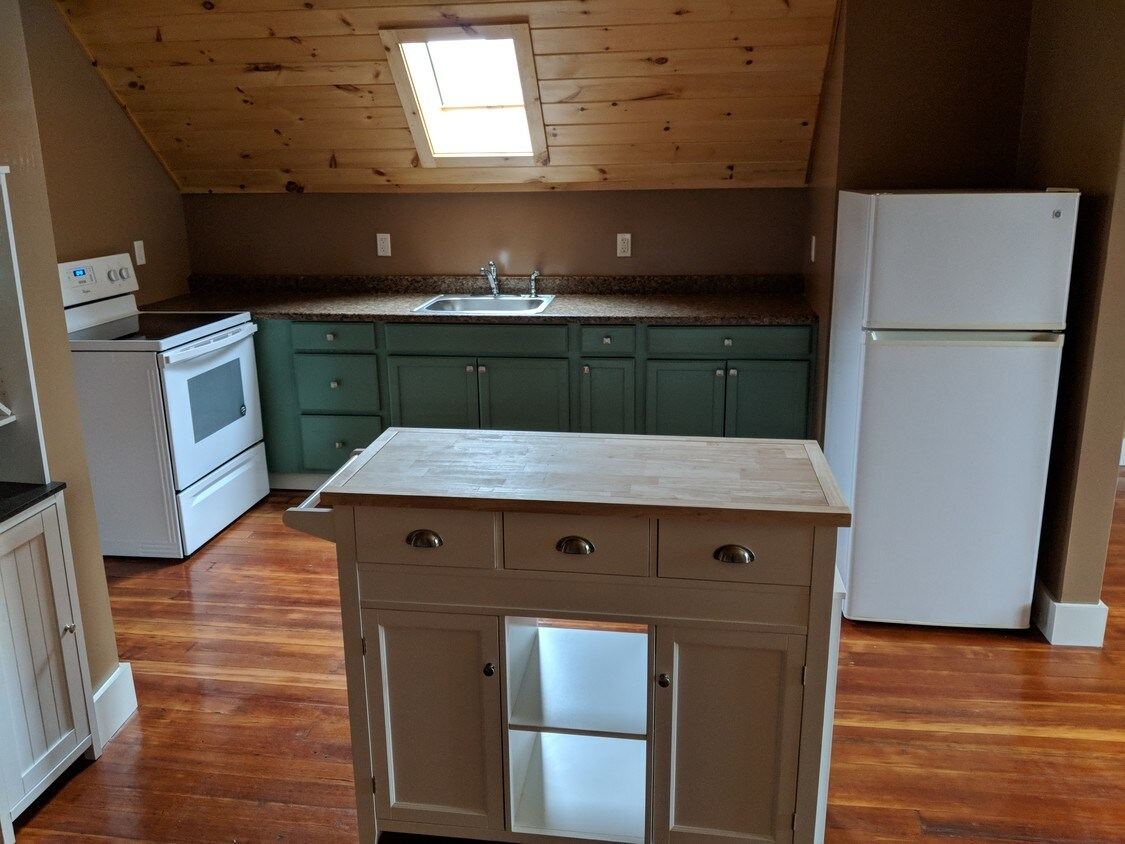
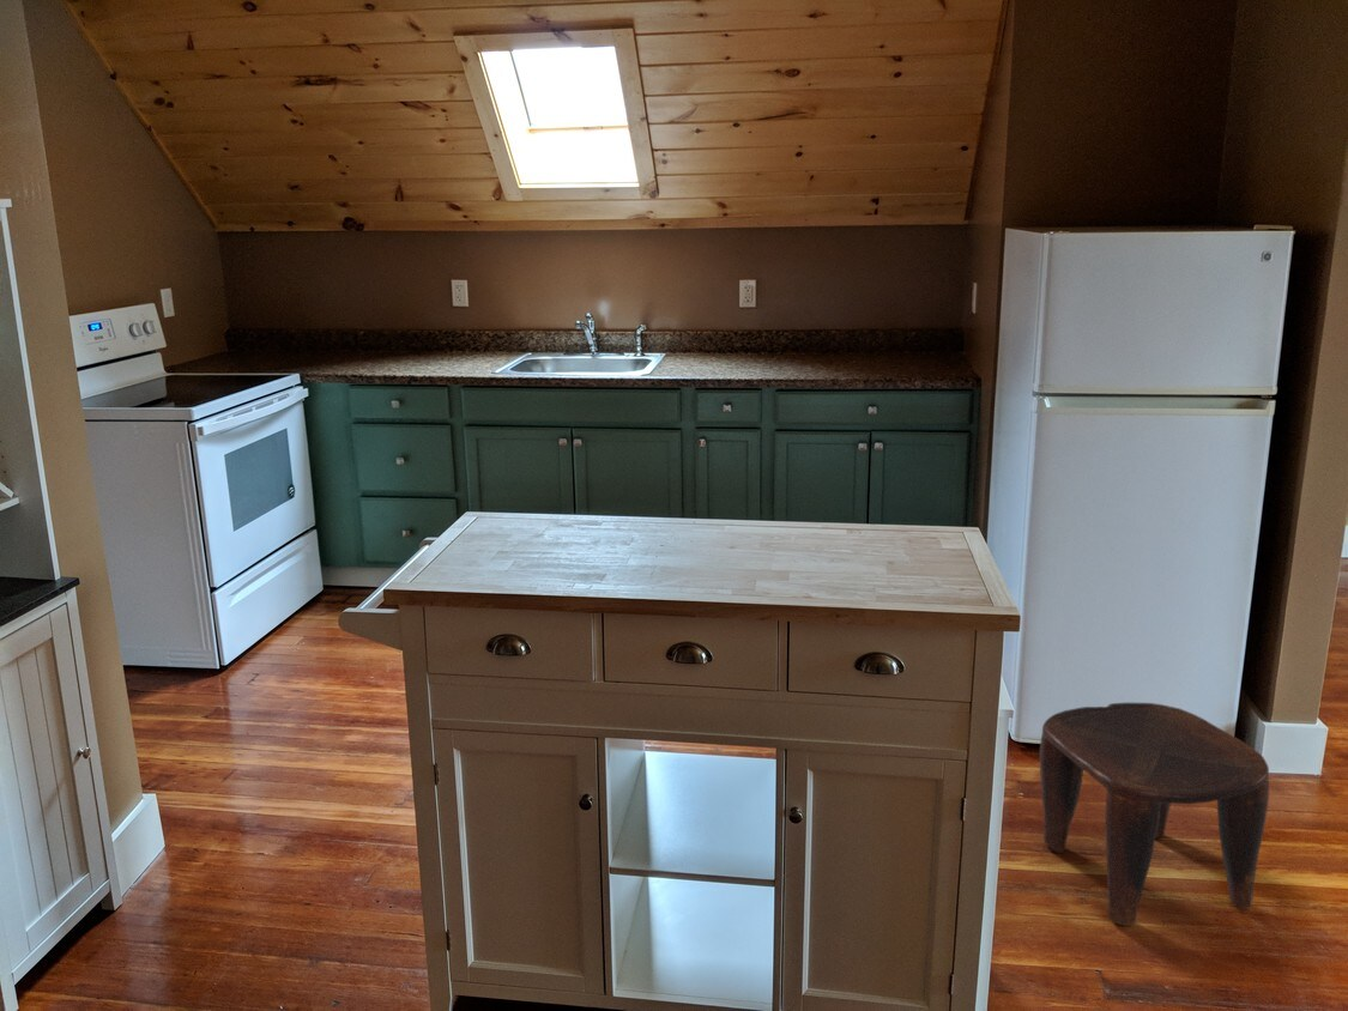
+ stool [1039,702,1270,927]
